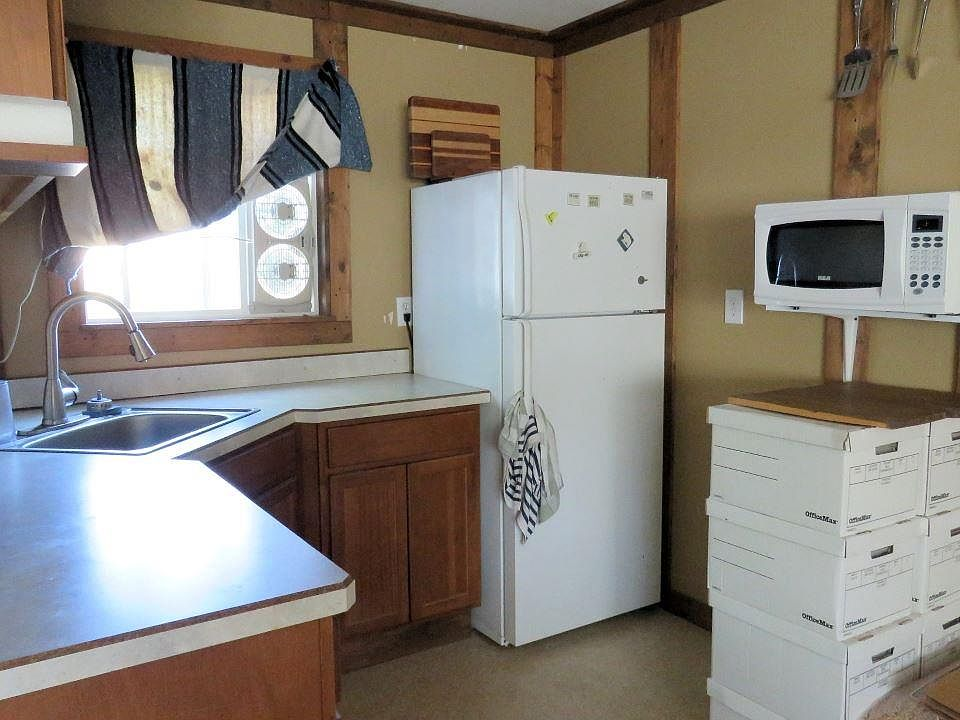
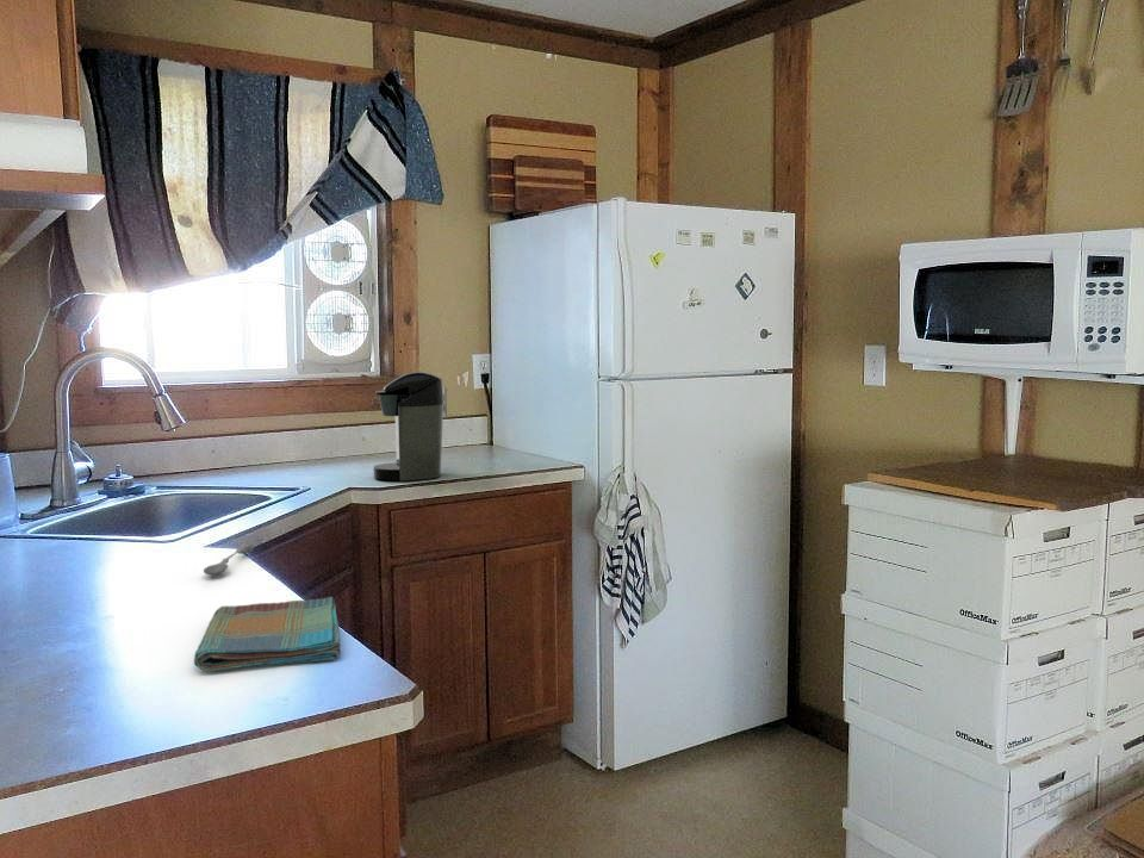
+ soupspoon [203,541,255,577]
+ dish towel [193,596,341,672]
+ coffee maker [373,371,448,481]
